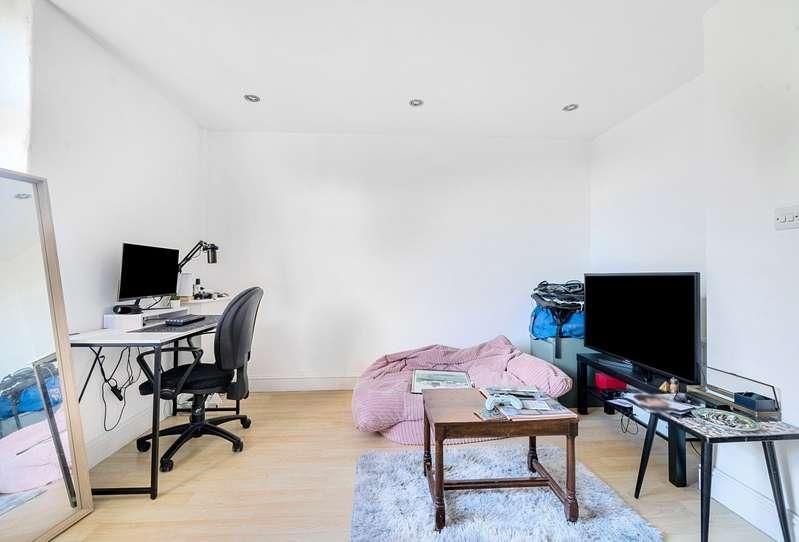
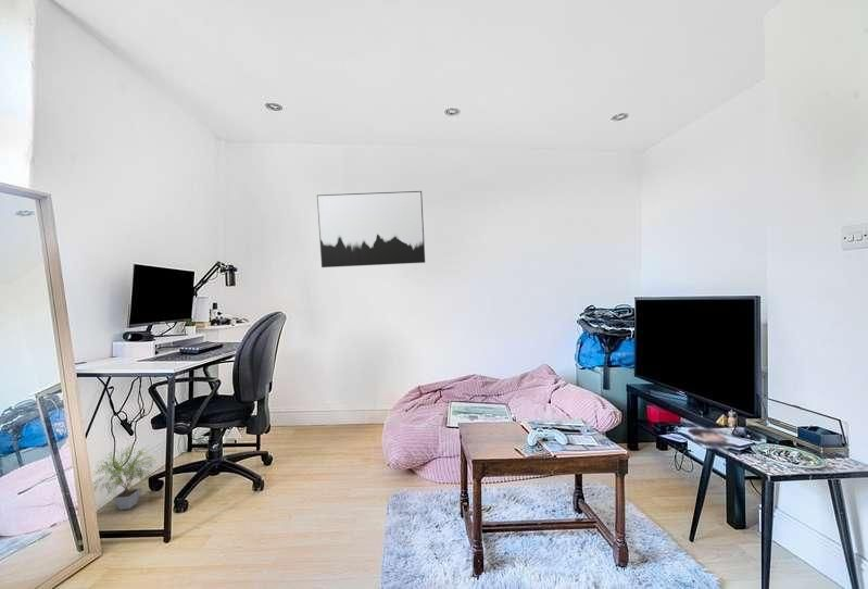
+ potted plant [92,441,158,511]
+ wall art [316,190,426,268]
